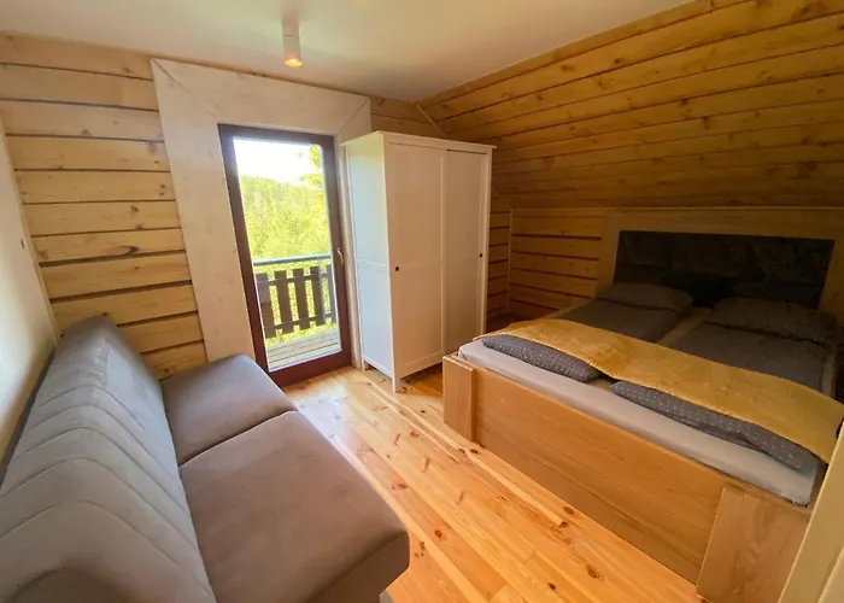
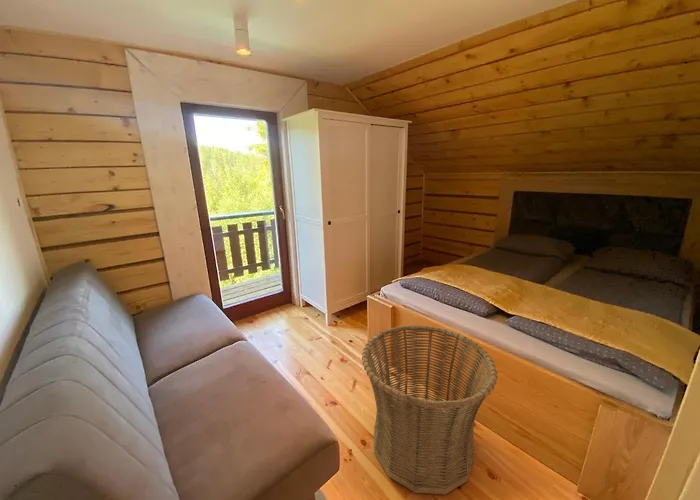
+ basket [361,324,499,495]
